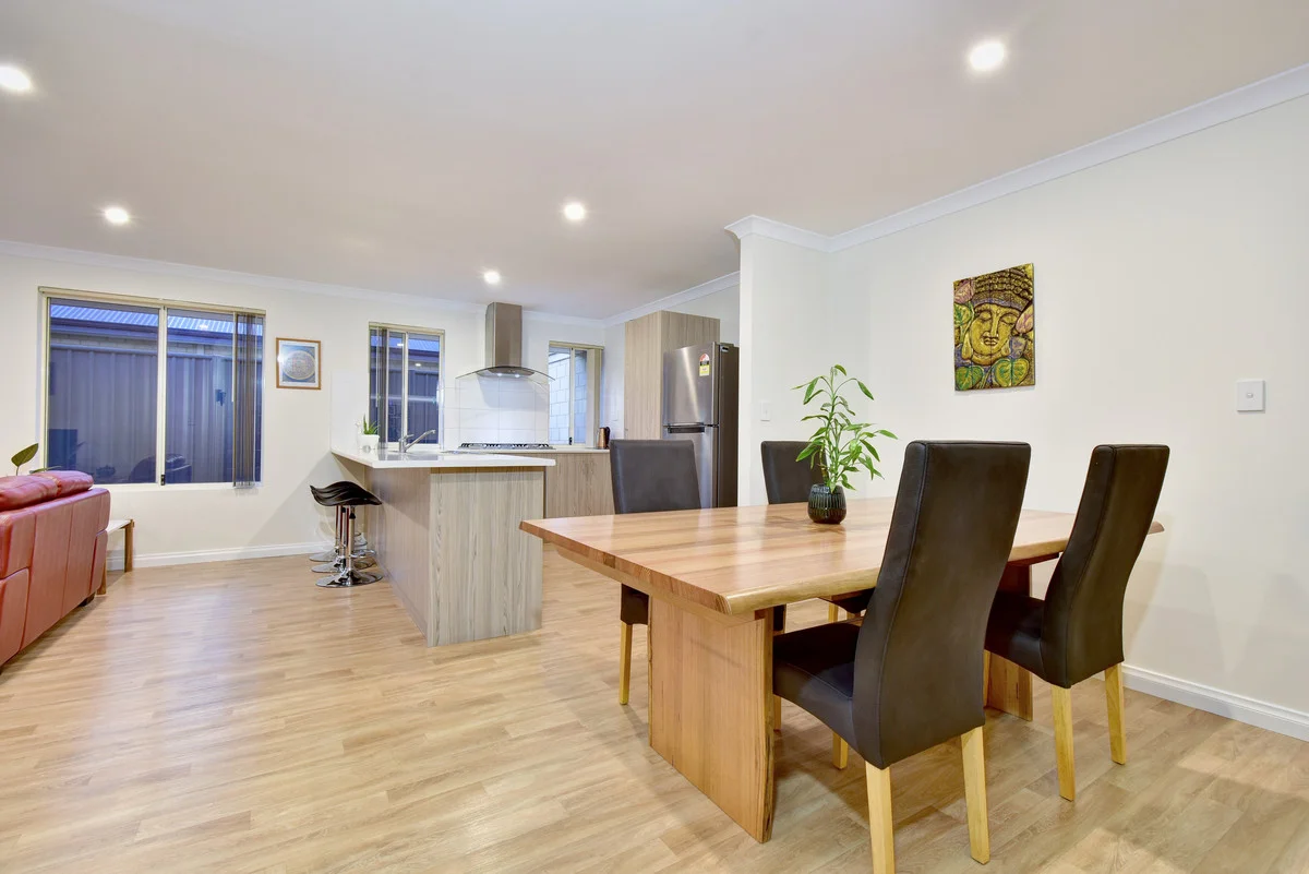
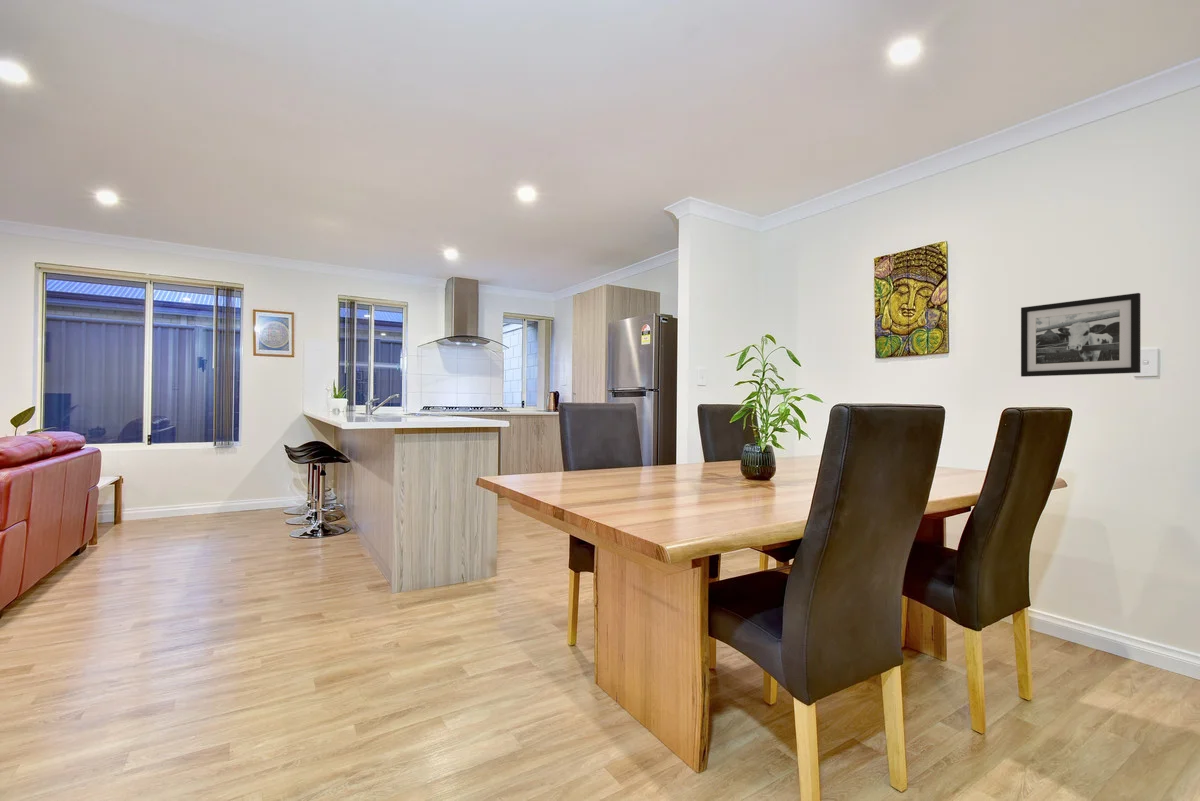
+ picture frame [1020,292,1141,378]
